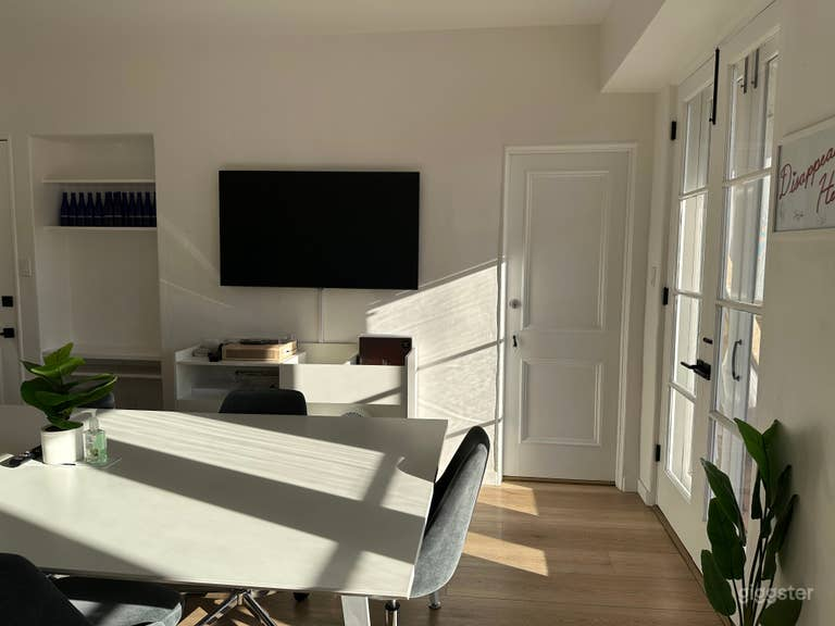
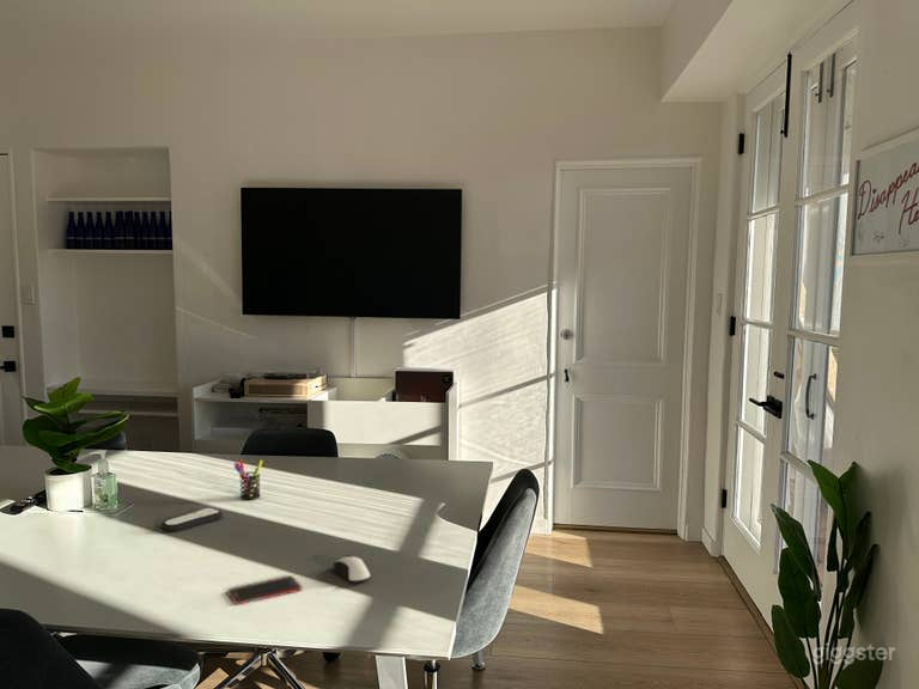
+ cell phone [226,574,303,605]
+ computer mouse [331,554,371,584]
+ pen holder [233,459,263,501]
+ remote control [160,506,224,533]
